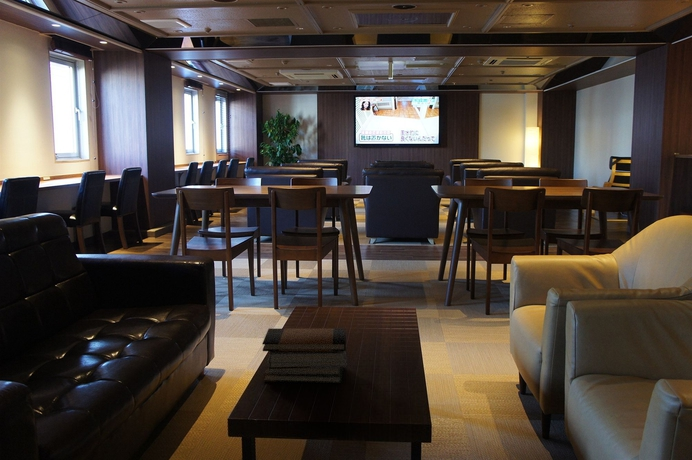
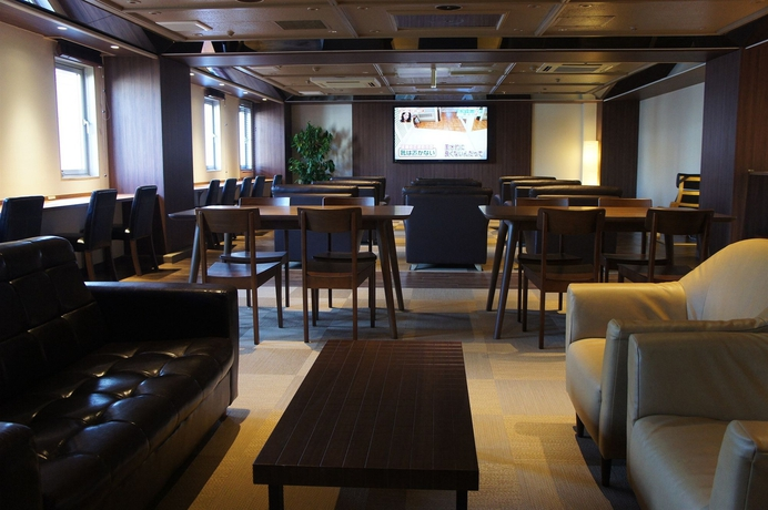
- book stack [261,328,348,384]
